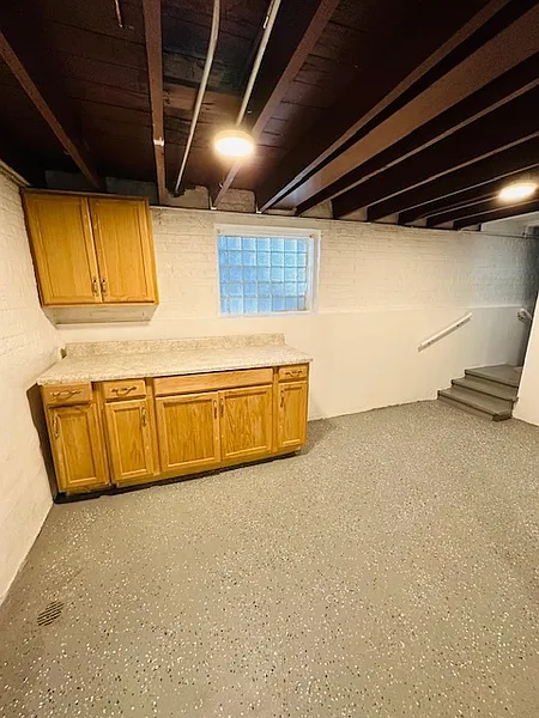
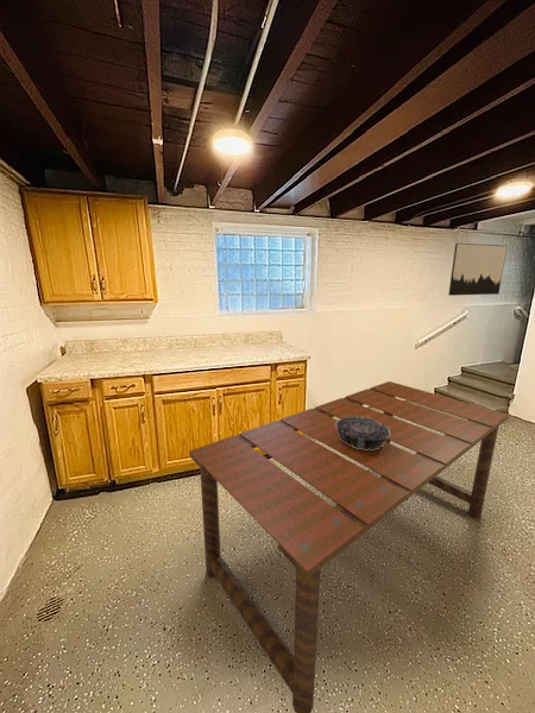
+ wall art [448,242,509,297]
+ dining table [188,380,510,713]
+ decorative bowl [335,416,390,450]
